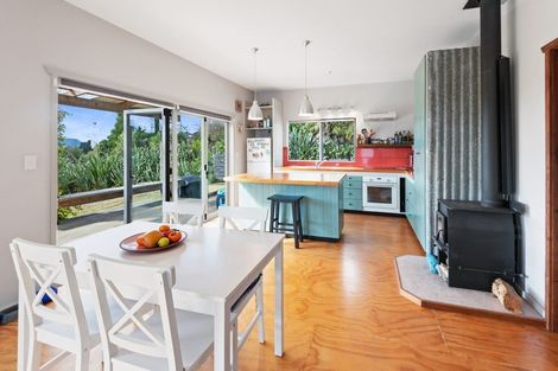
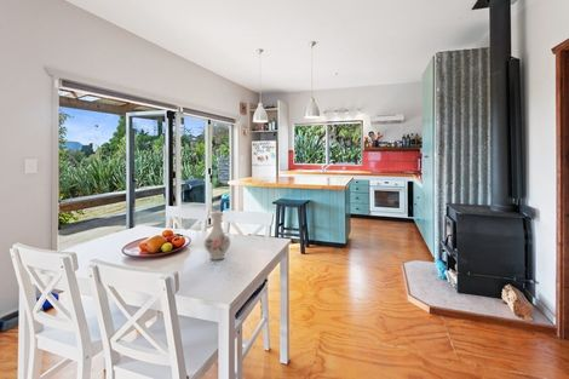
+ vase [203,211,231,260]
